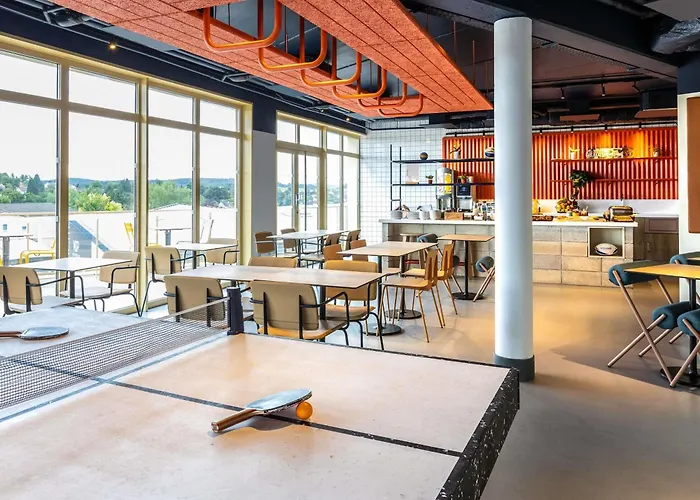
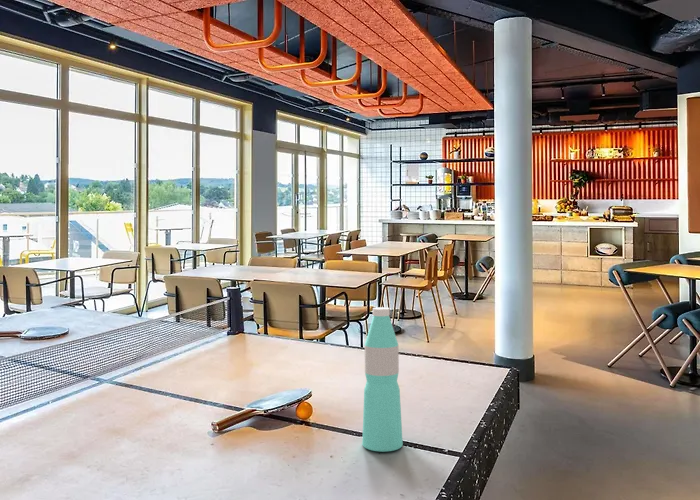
+ water bottle [361,306,404,452]
